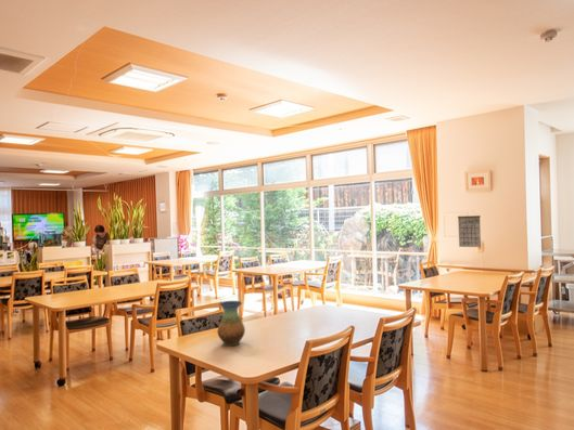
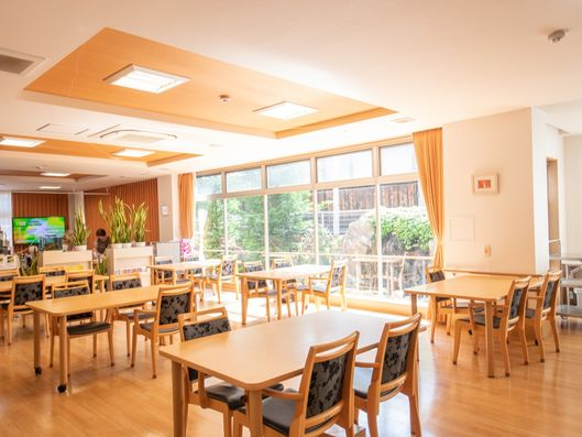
- vase [216,300,246,347]
- calendar [457,210,482,248]
